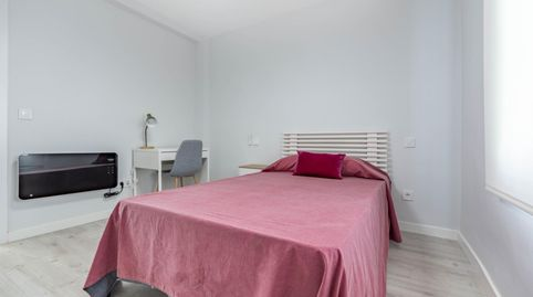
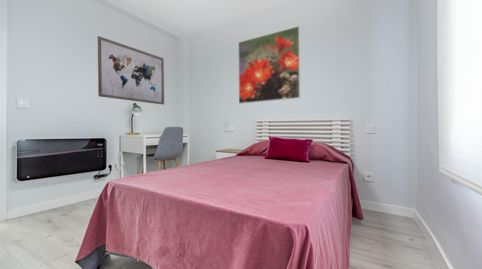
+ wall art [97,35,165,106]
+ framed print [237,25,301,105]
